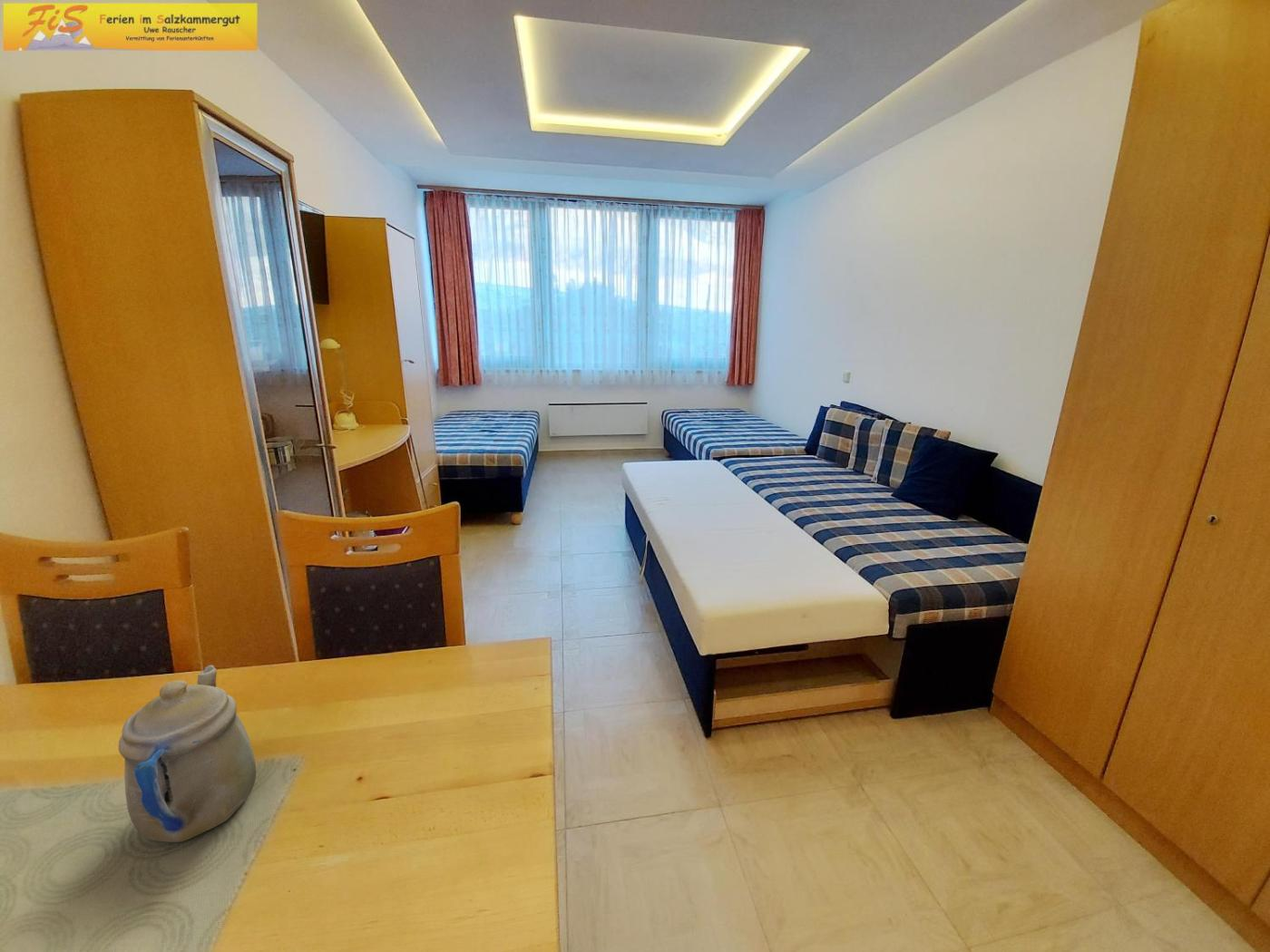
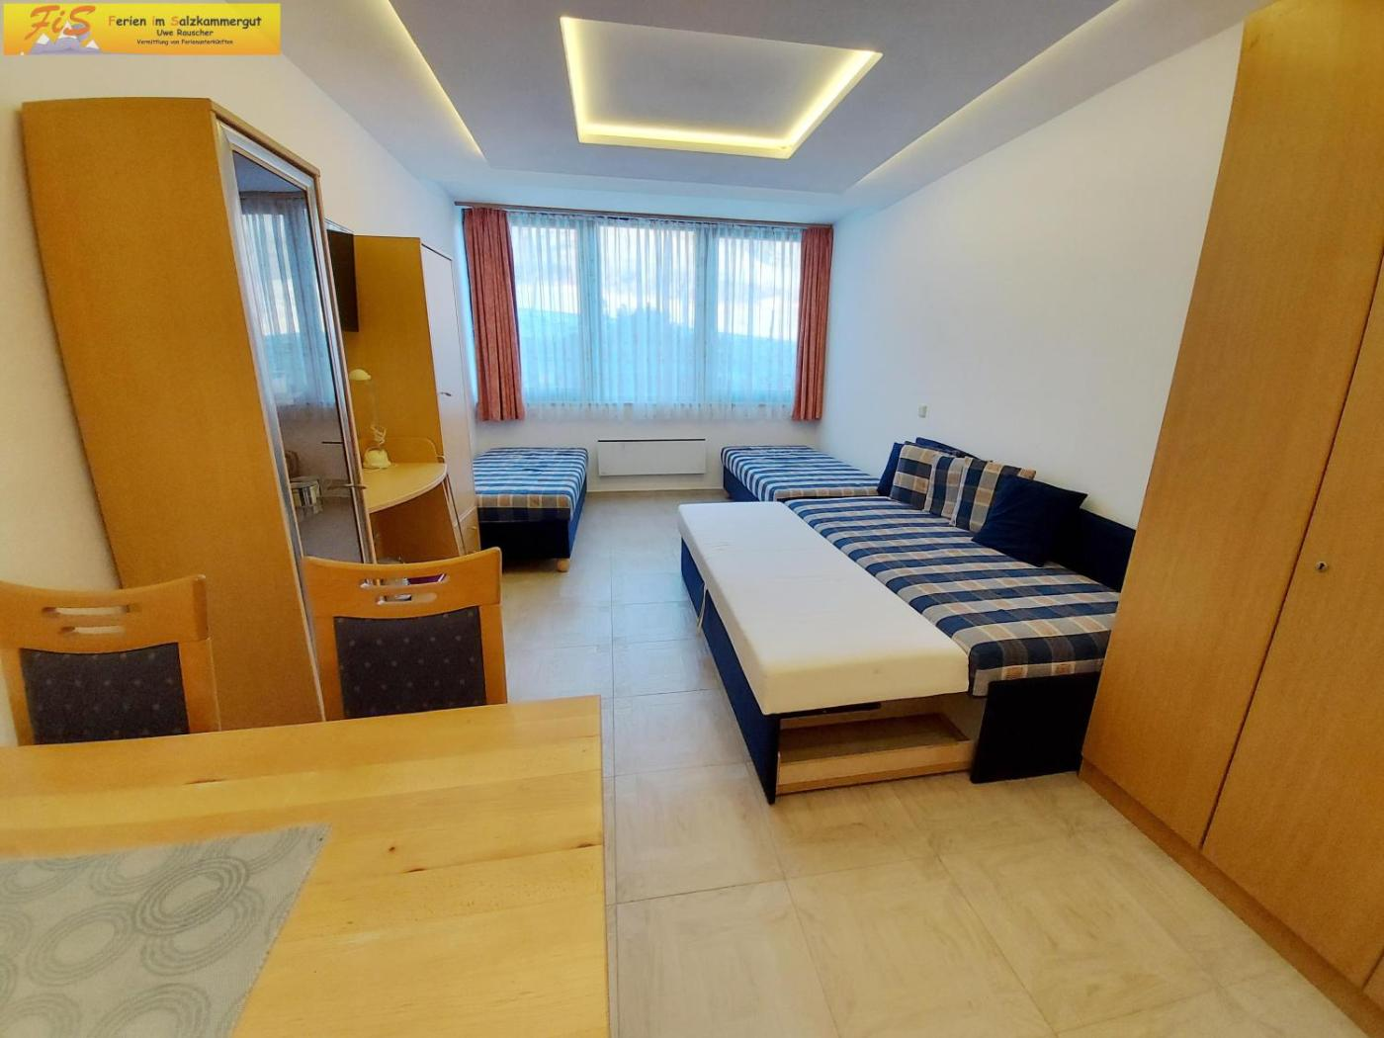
- teapot [118,665,257,843]
